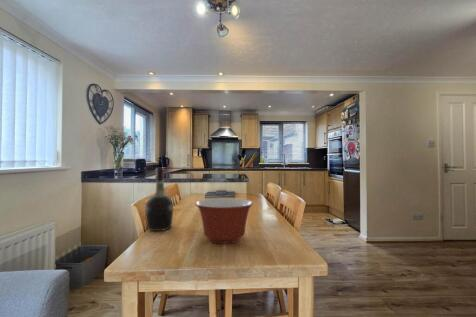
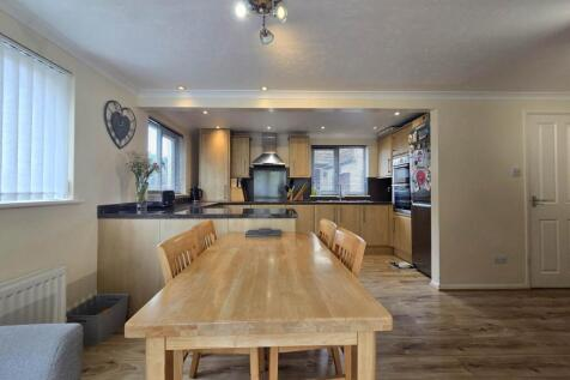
- cognac bottle [144,167,174,232]
- mixing bowl [194,197,254,245]
